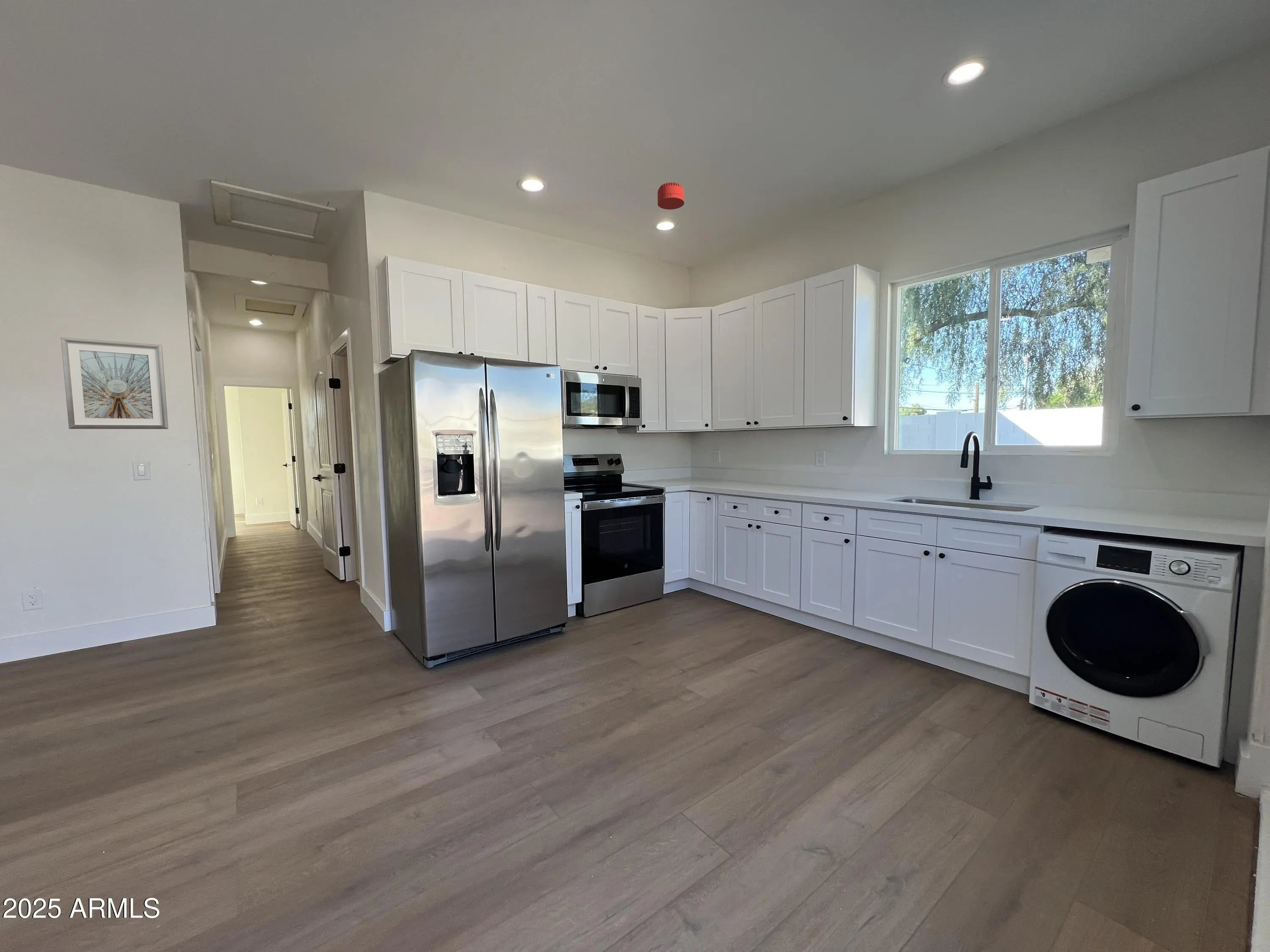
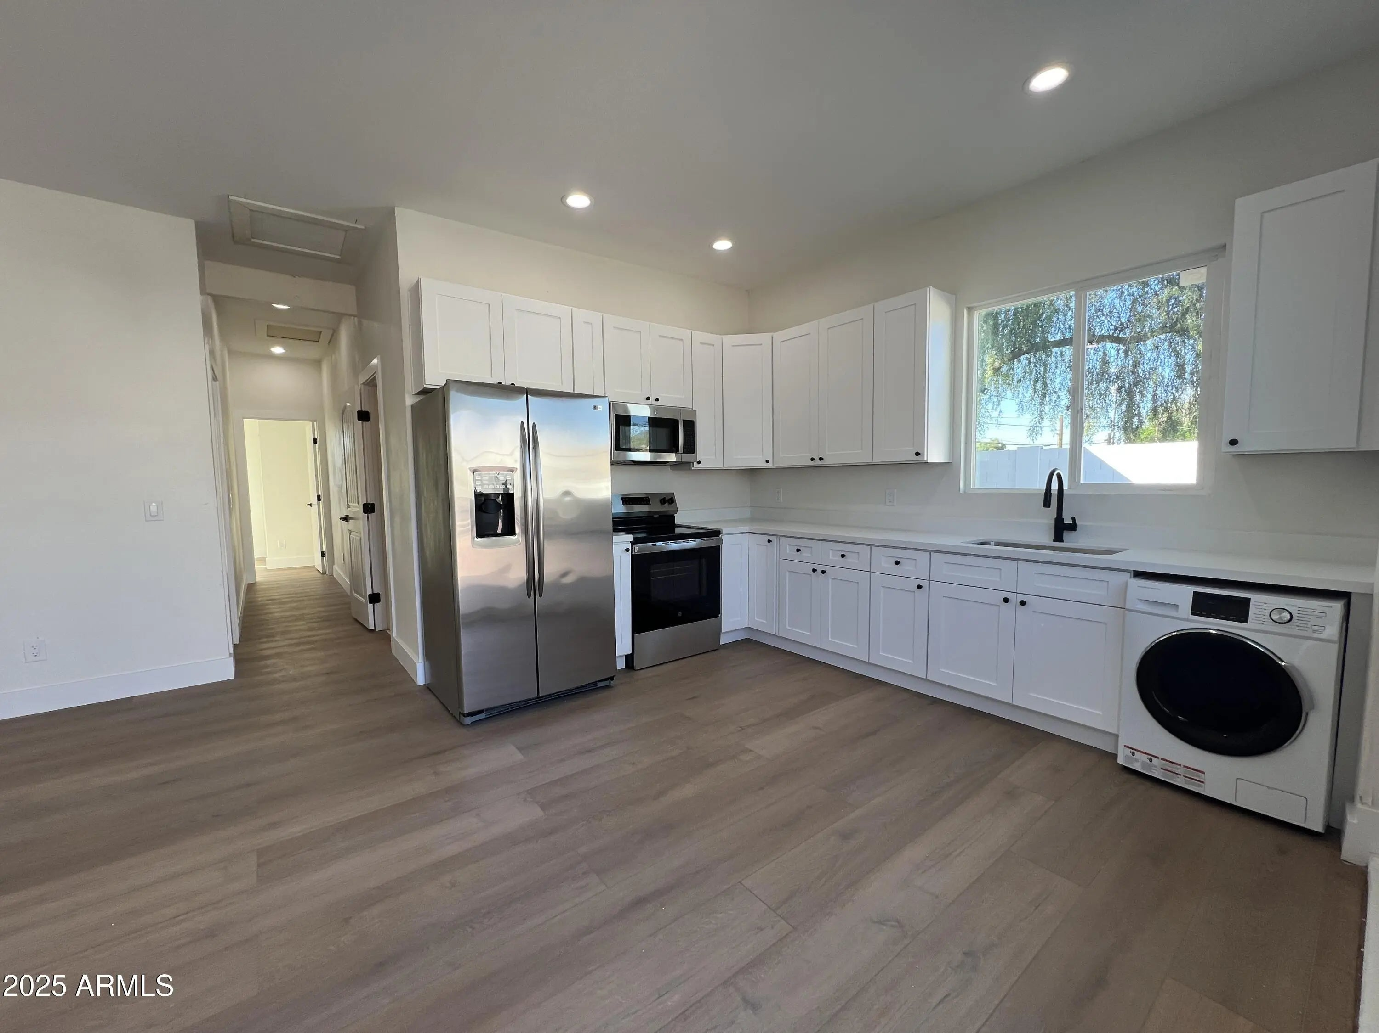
- smoke detector [657,182,685,210]
- picture frame [61,337,169,429]
